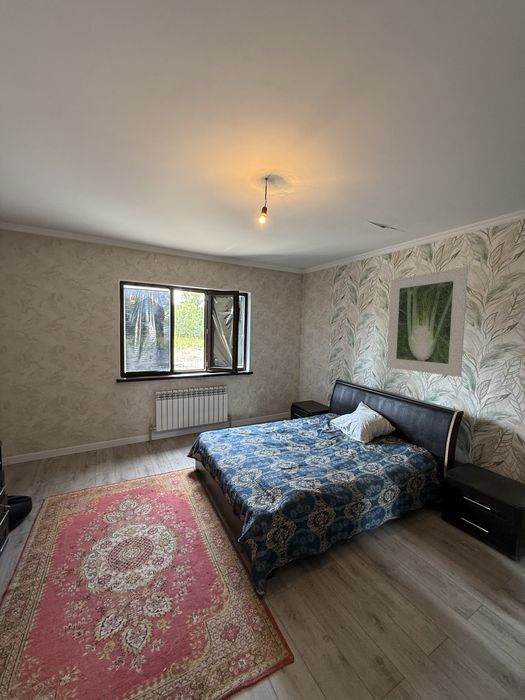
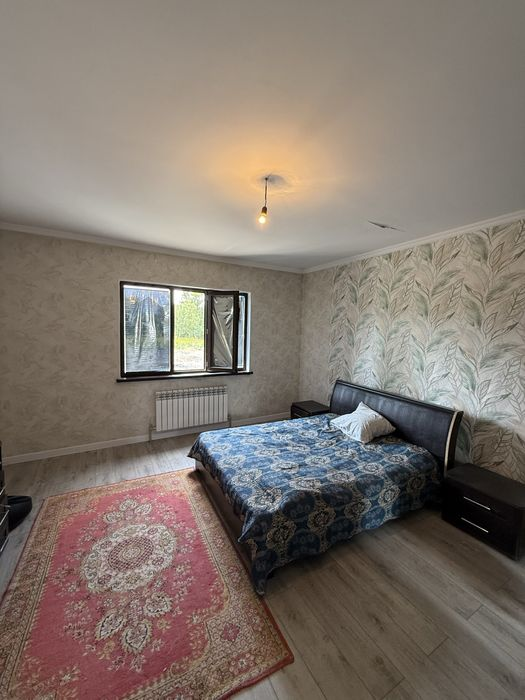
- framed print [386,266,469,378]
